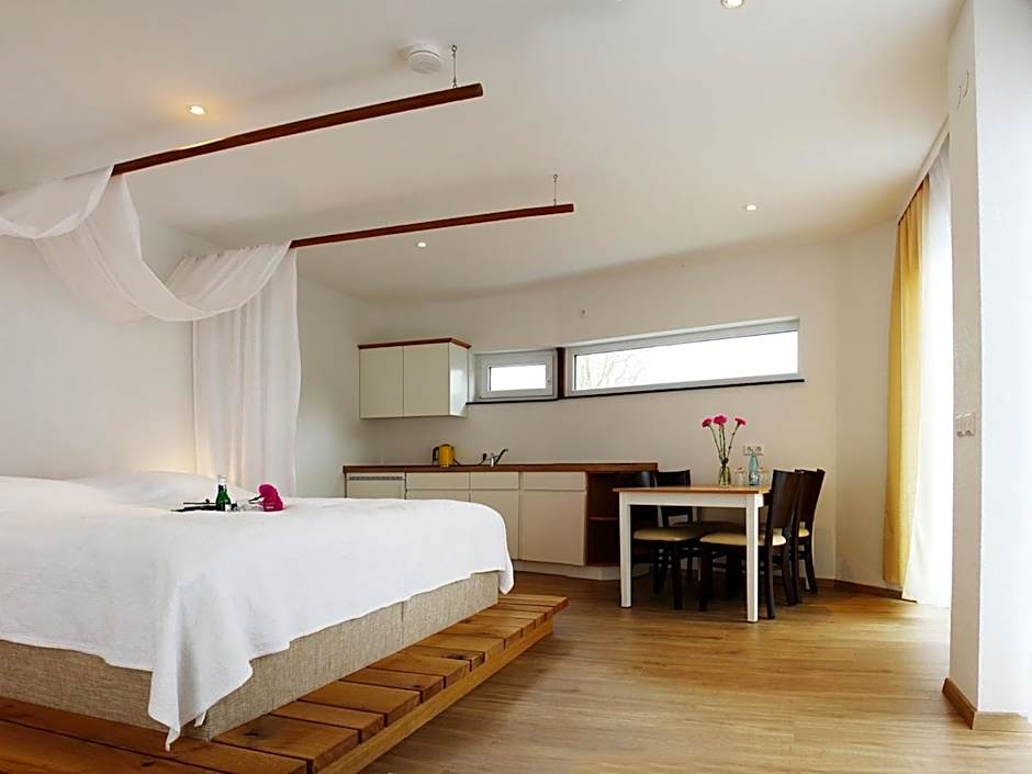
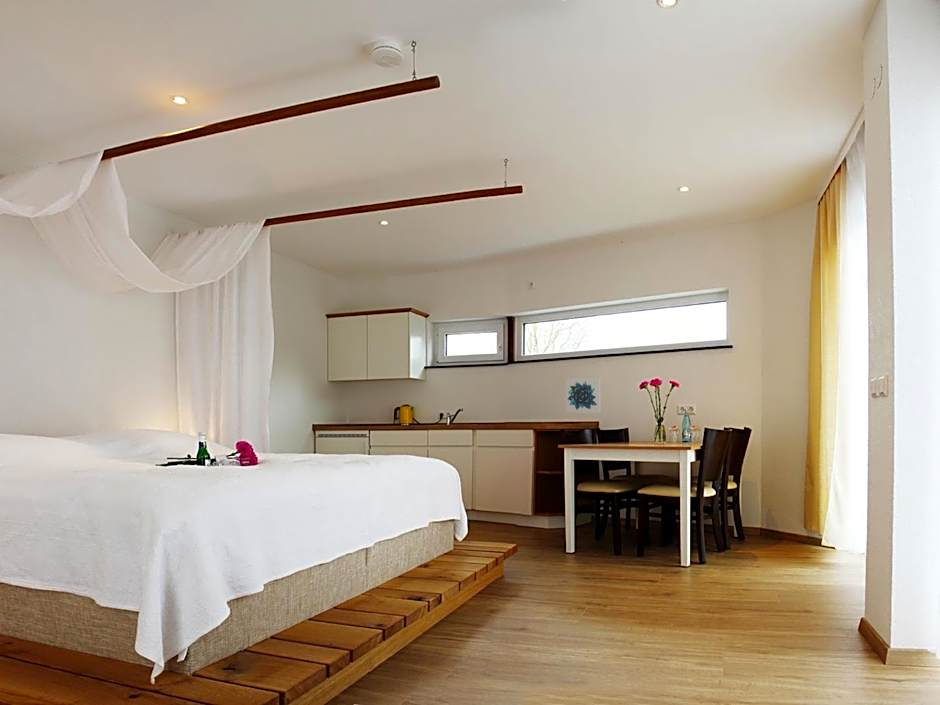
+ wall art [565,377,601,414]
